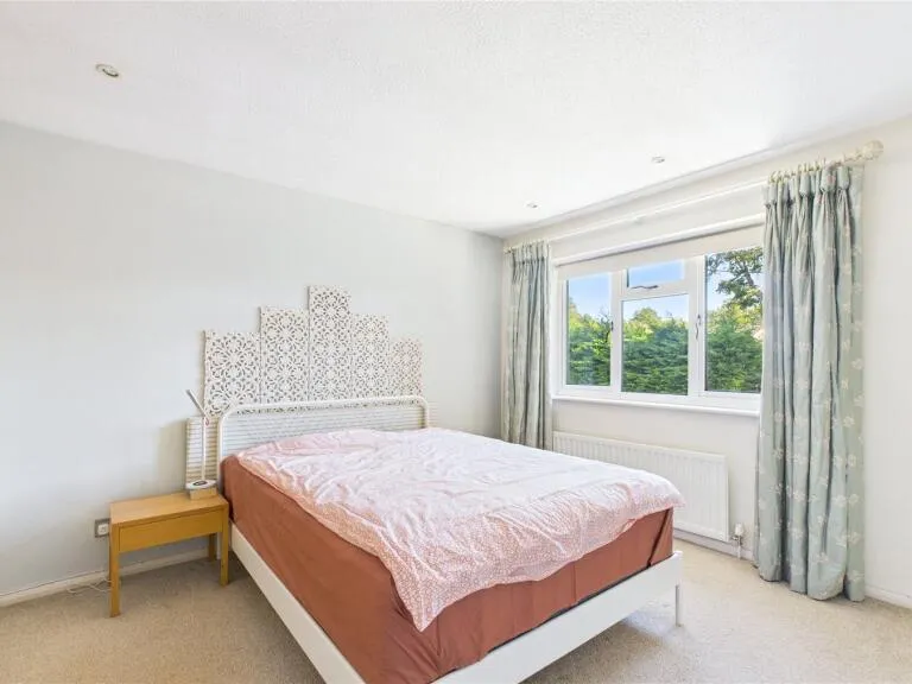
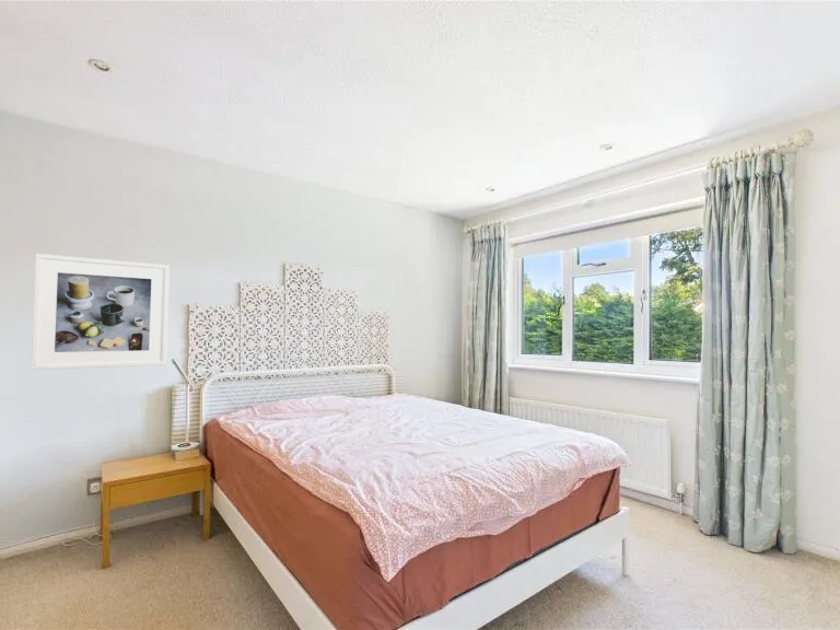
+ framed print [30,253,171,371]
